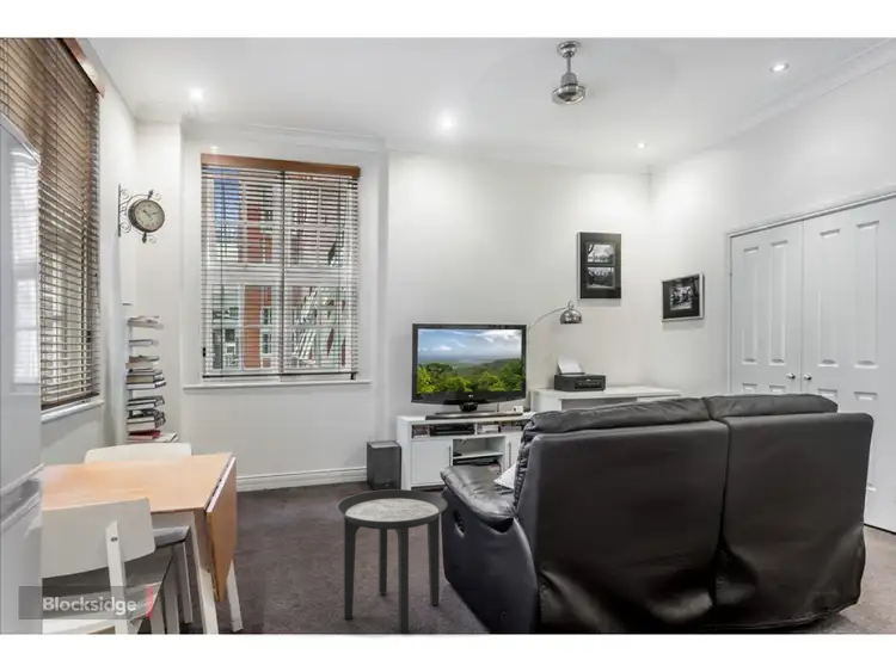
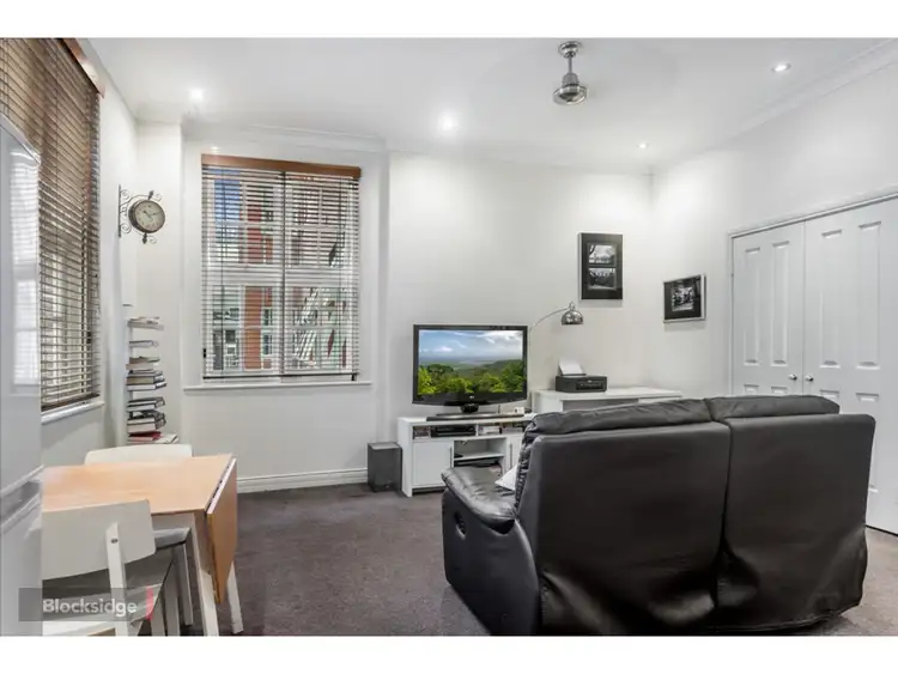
- side table [336,488,449,634]
